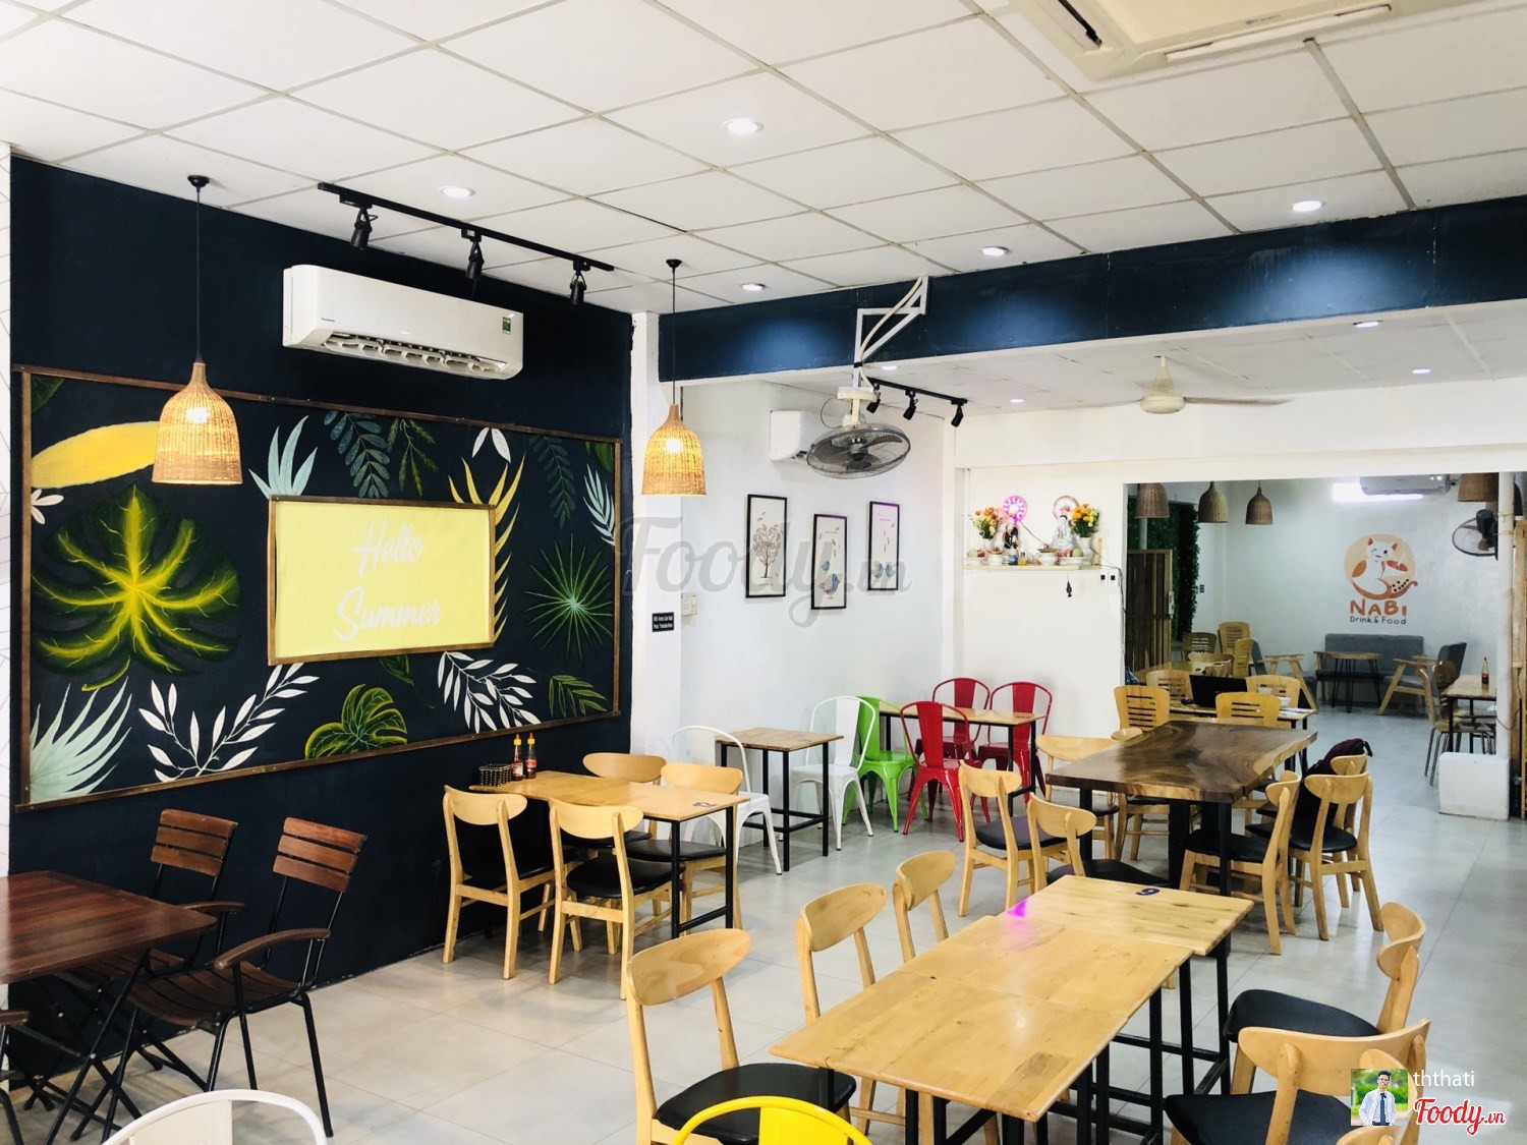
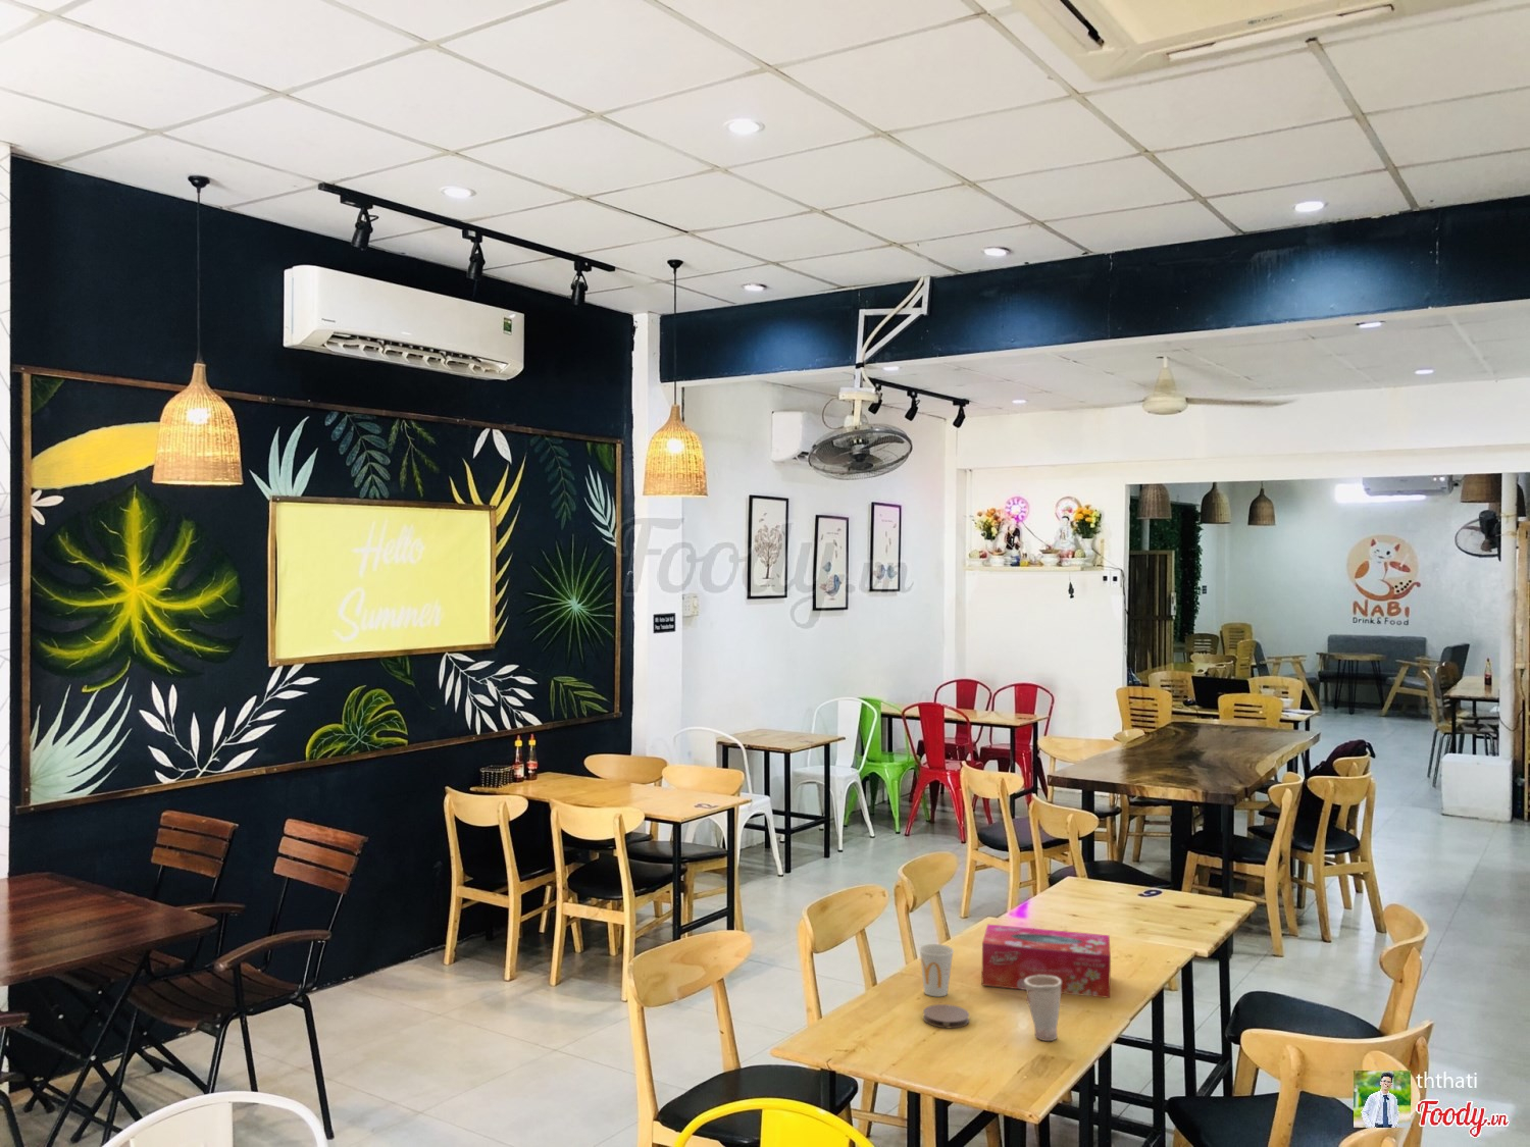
+ tissue box [981,923,1112,999]
+ cup [1024,975,1061,1042]
+ cup [918,943,954,998]
+ coaster [922,1004,970,1030]
